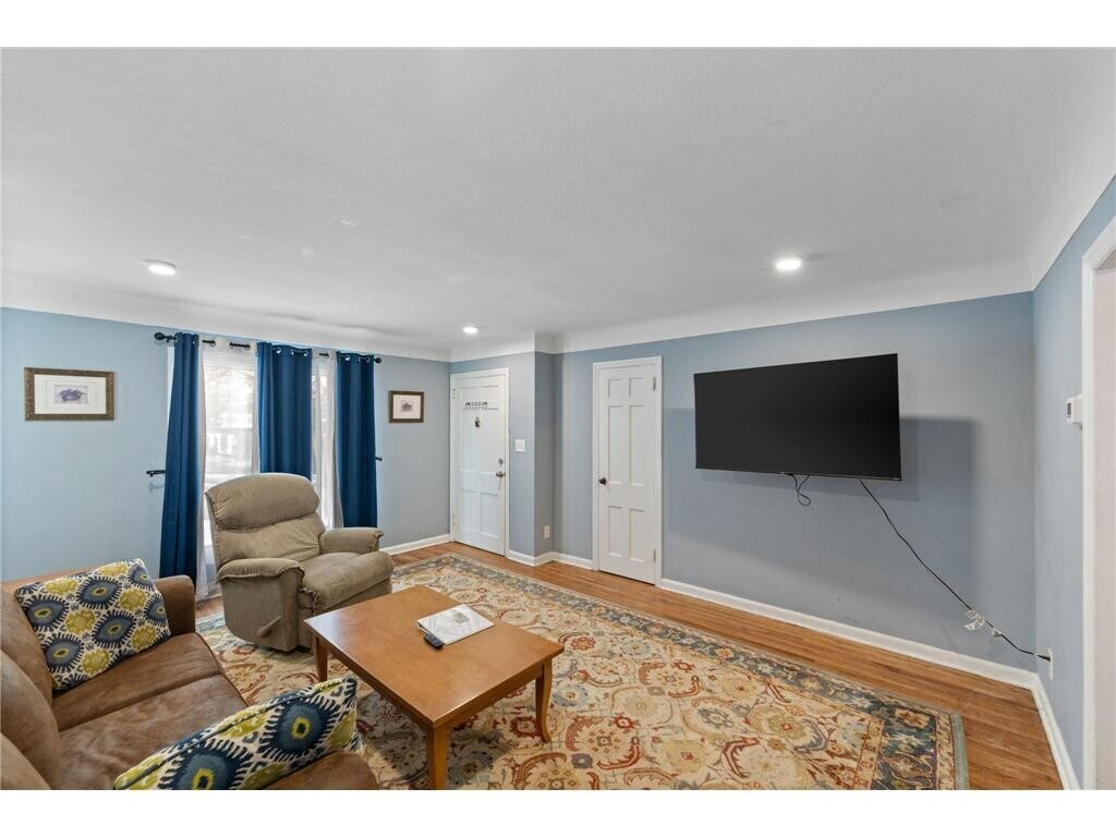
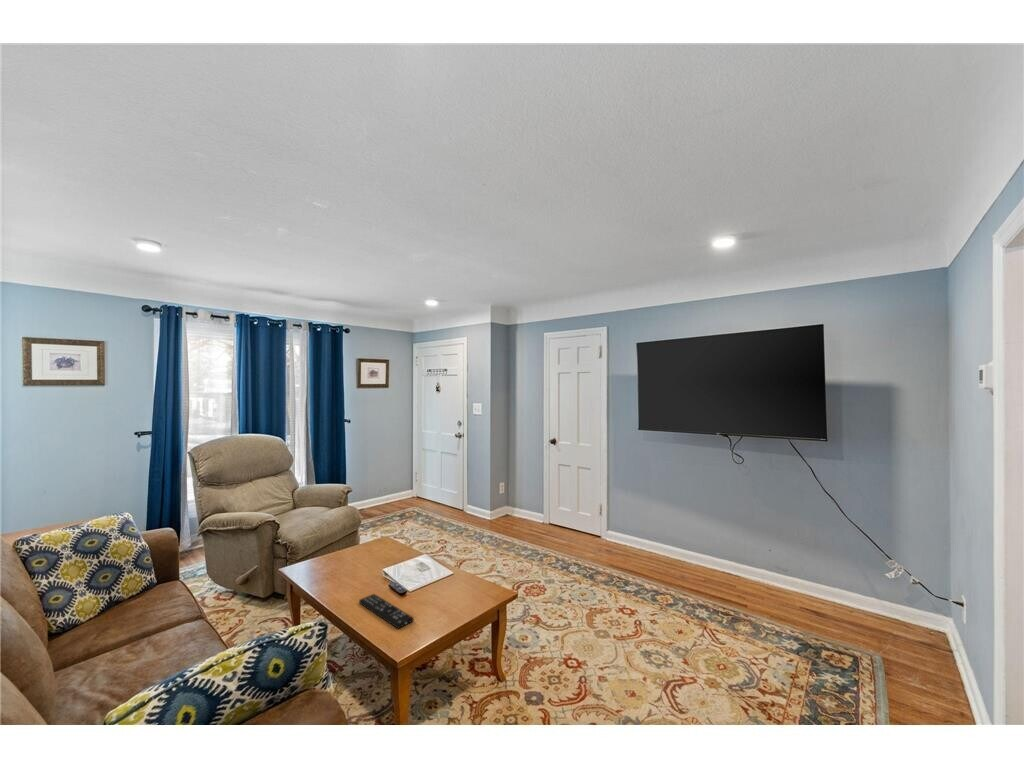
+ remote control [358,593,415,630]
